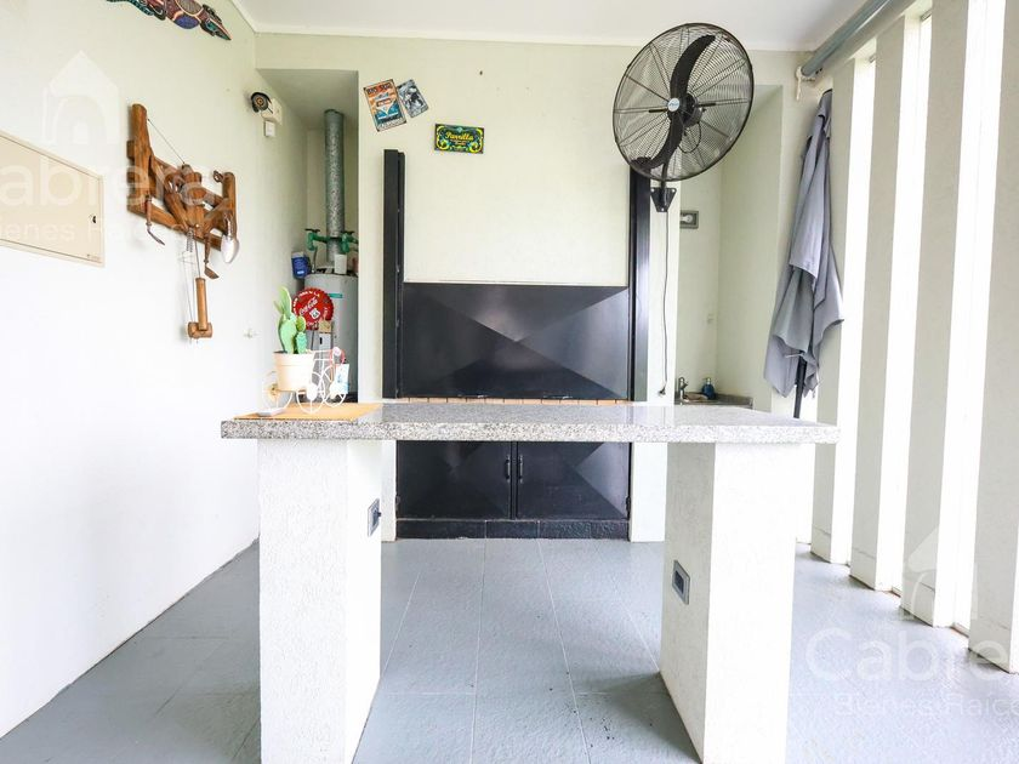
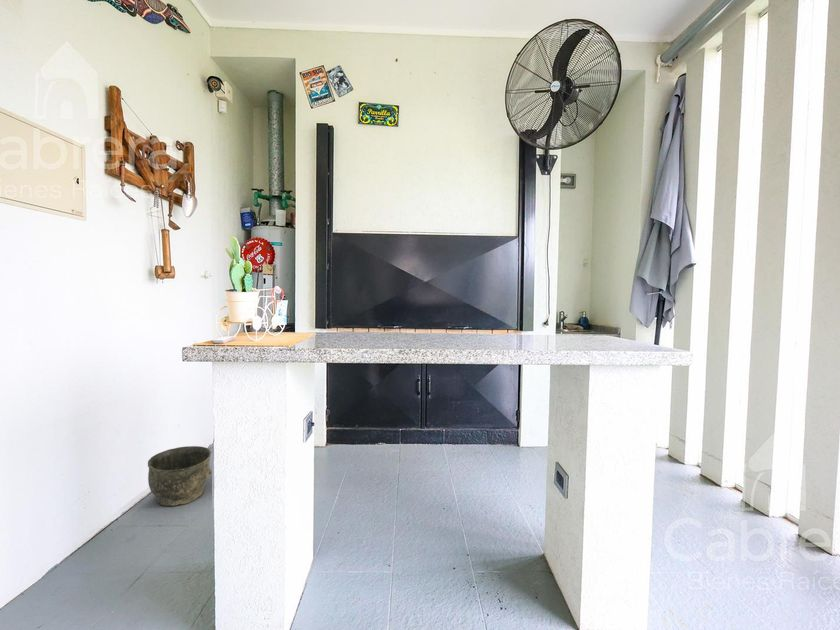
+ bucket [147,445,213,507]
